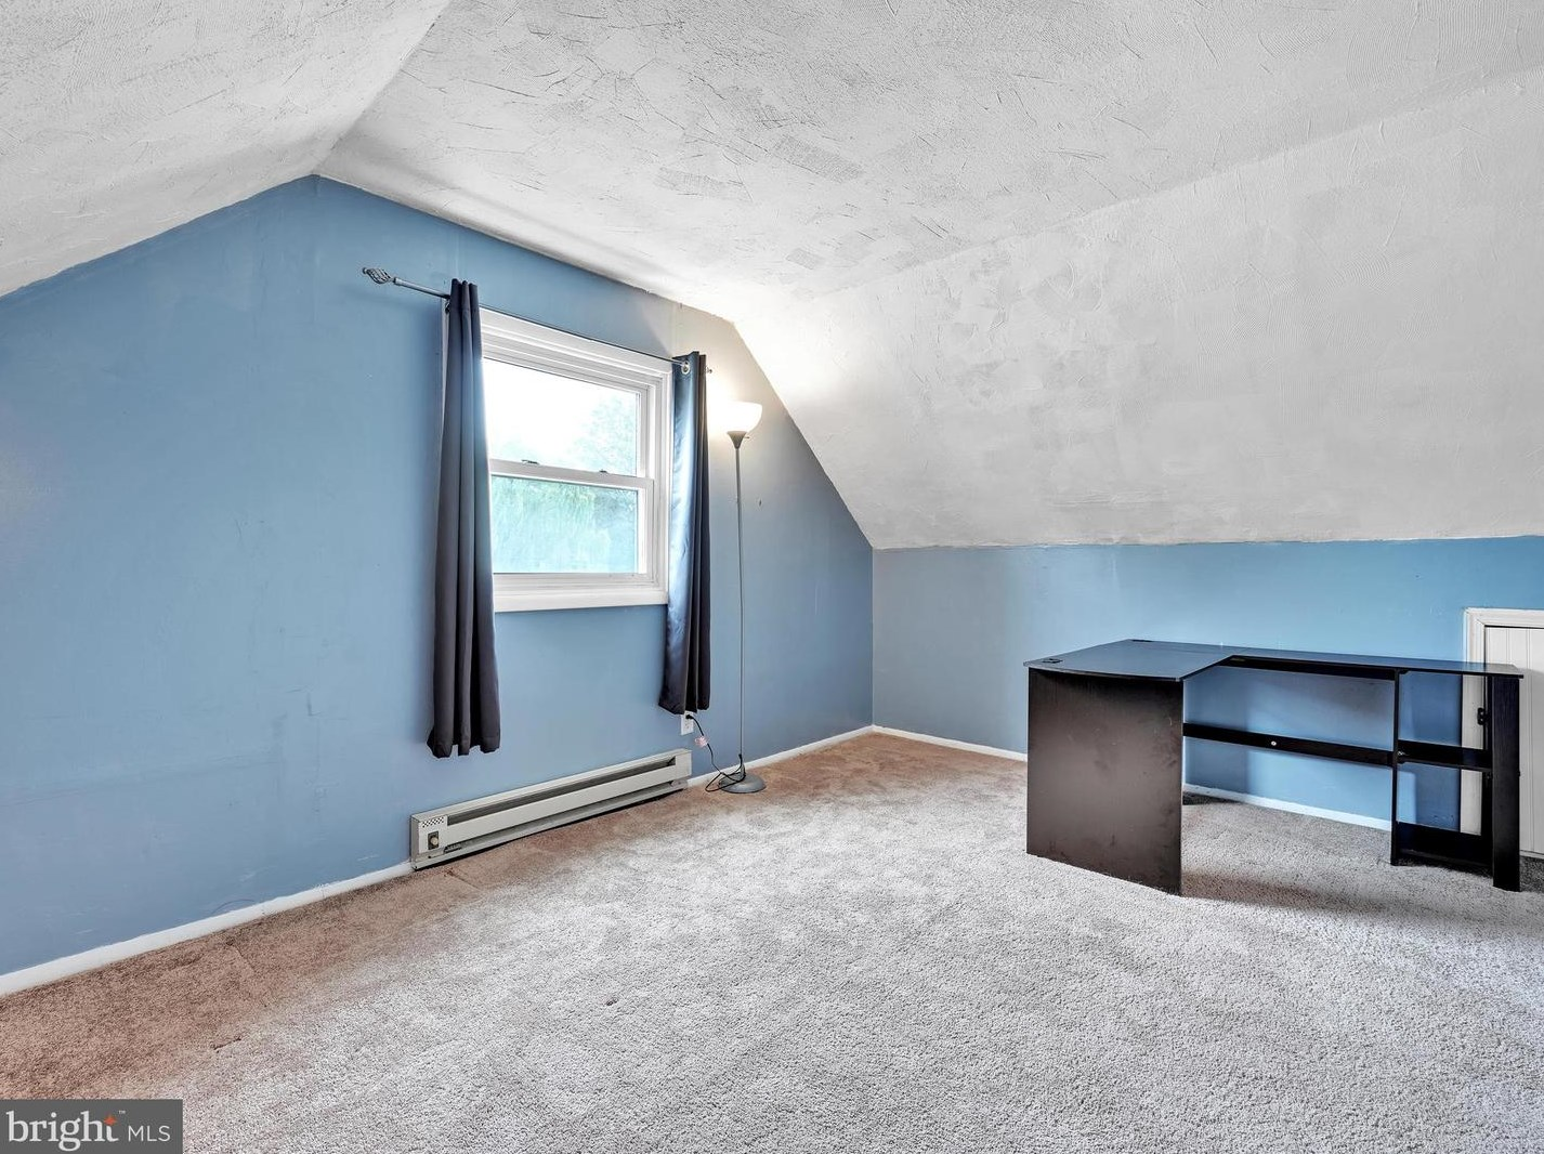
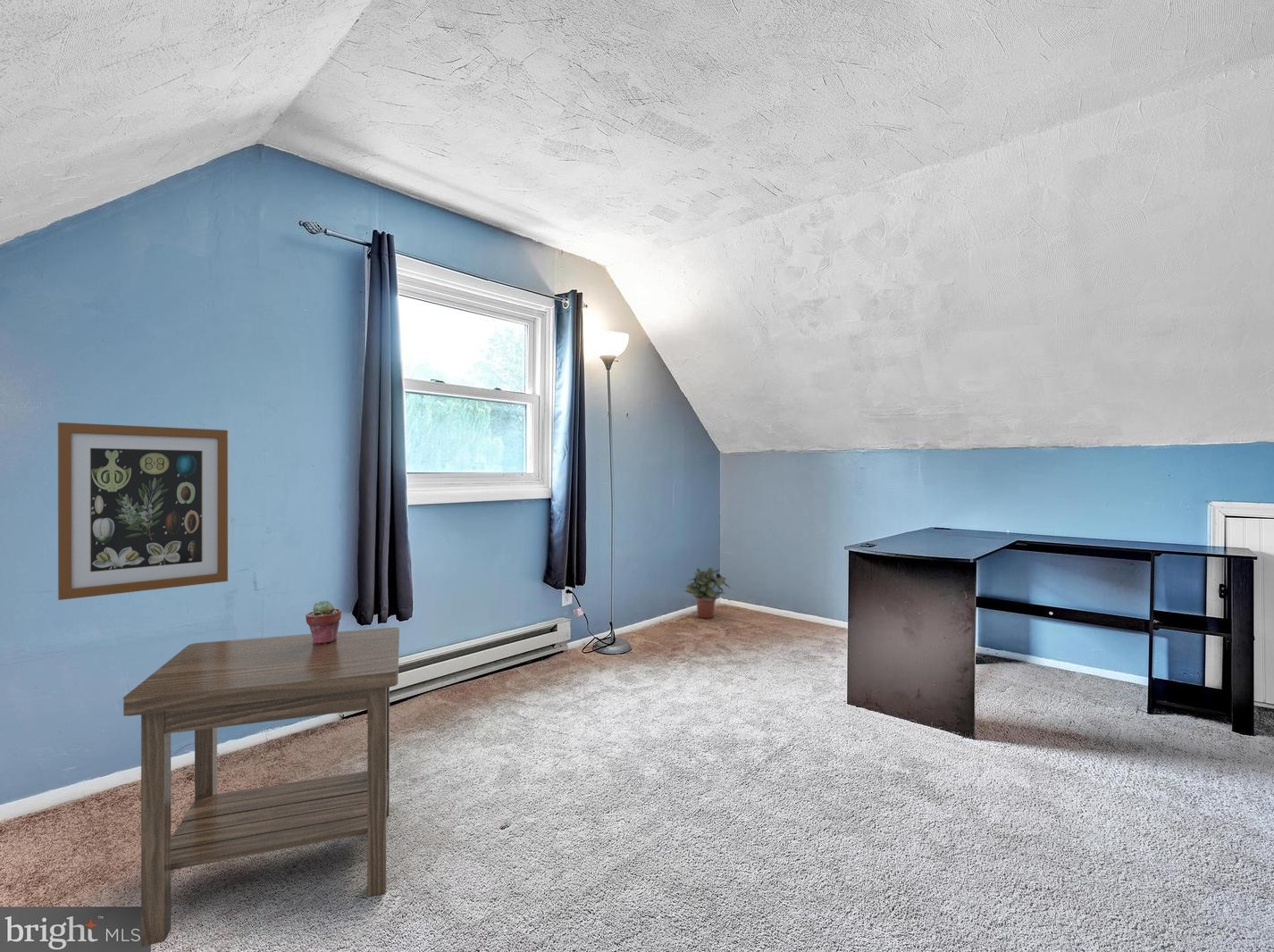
+ potted plant [683,567,732,619]
+ wall art [57,422,229,601]
+ potted succulent [305,599,342,645]
+ side table [122,627,400,948]
